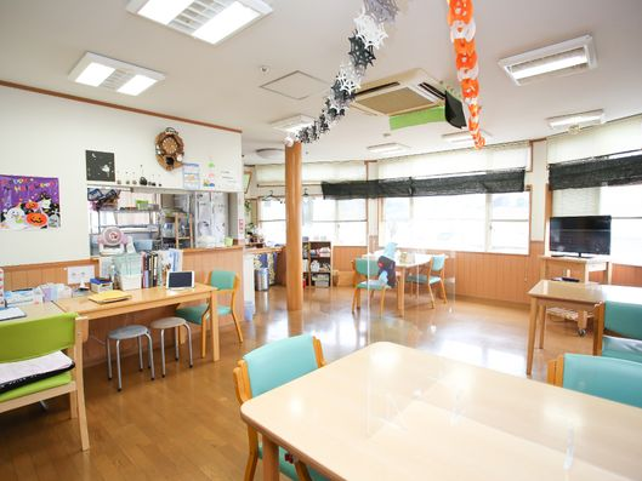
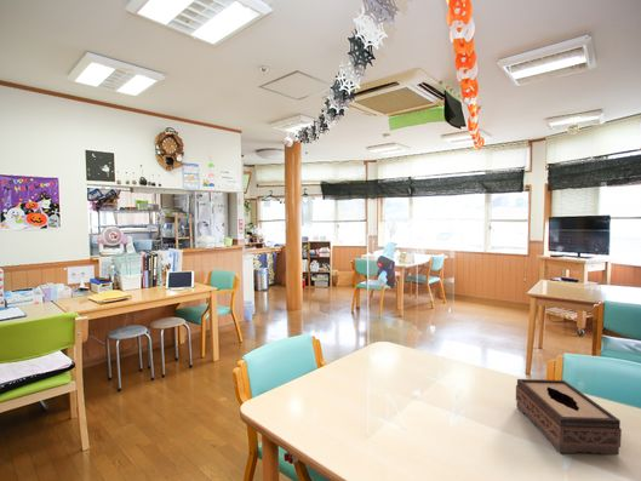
+ tissue box [515,378,623,456]
